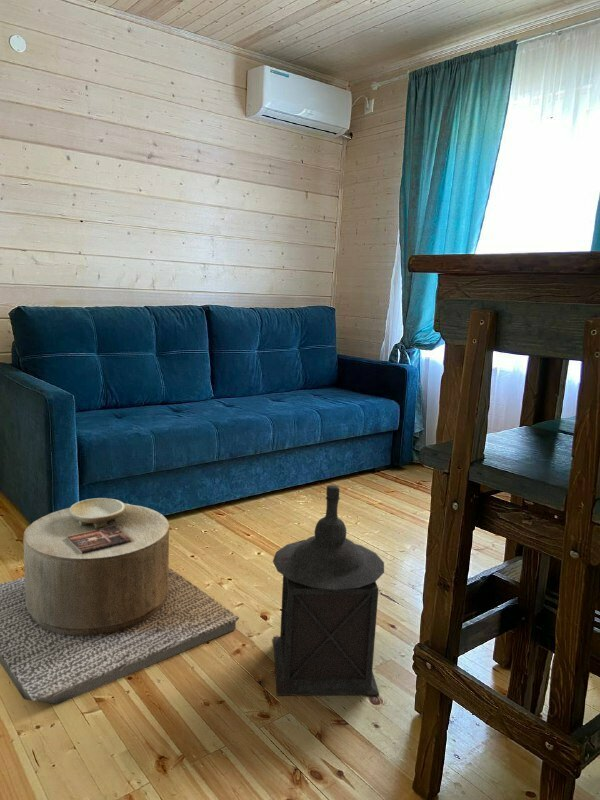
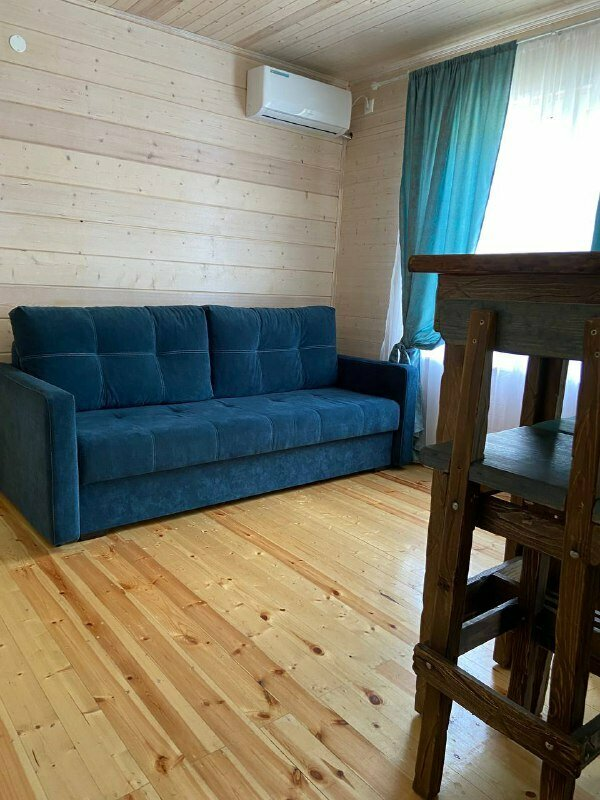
- side table [0,497,240,705]
- lantern [272,484,385,697]
